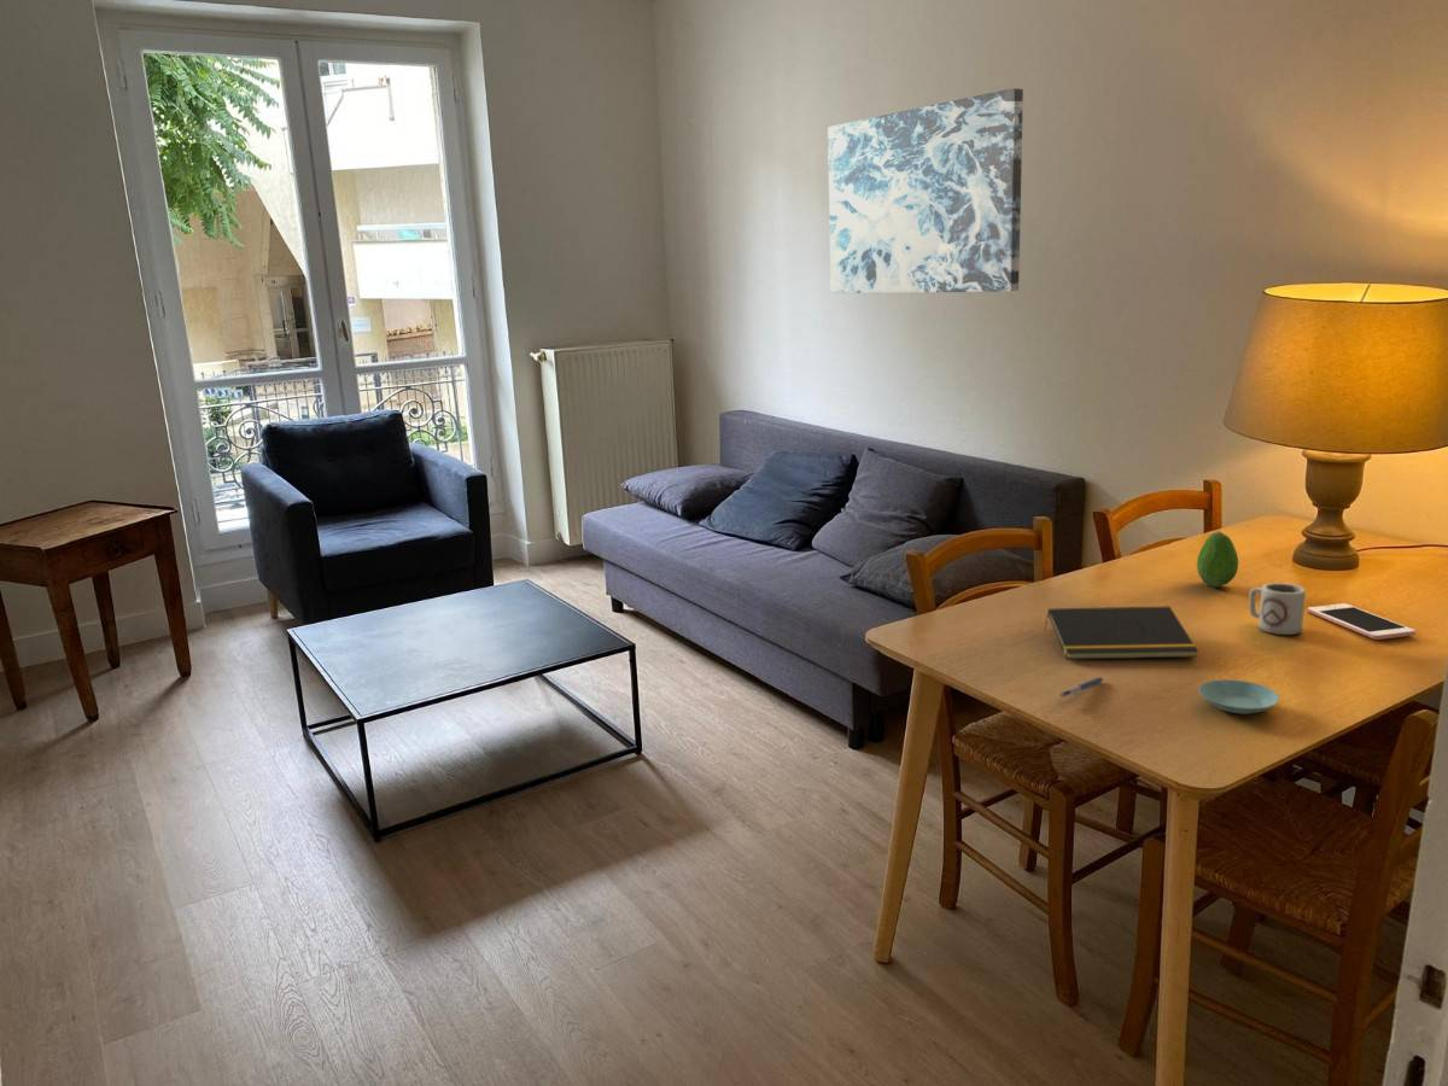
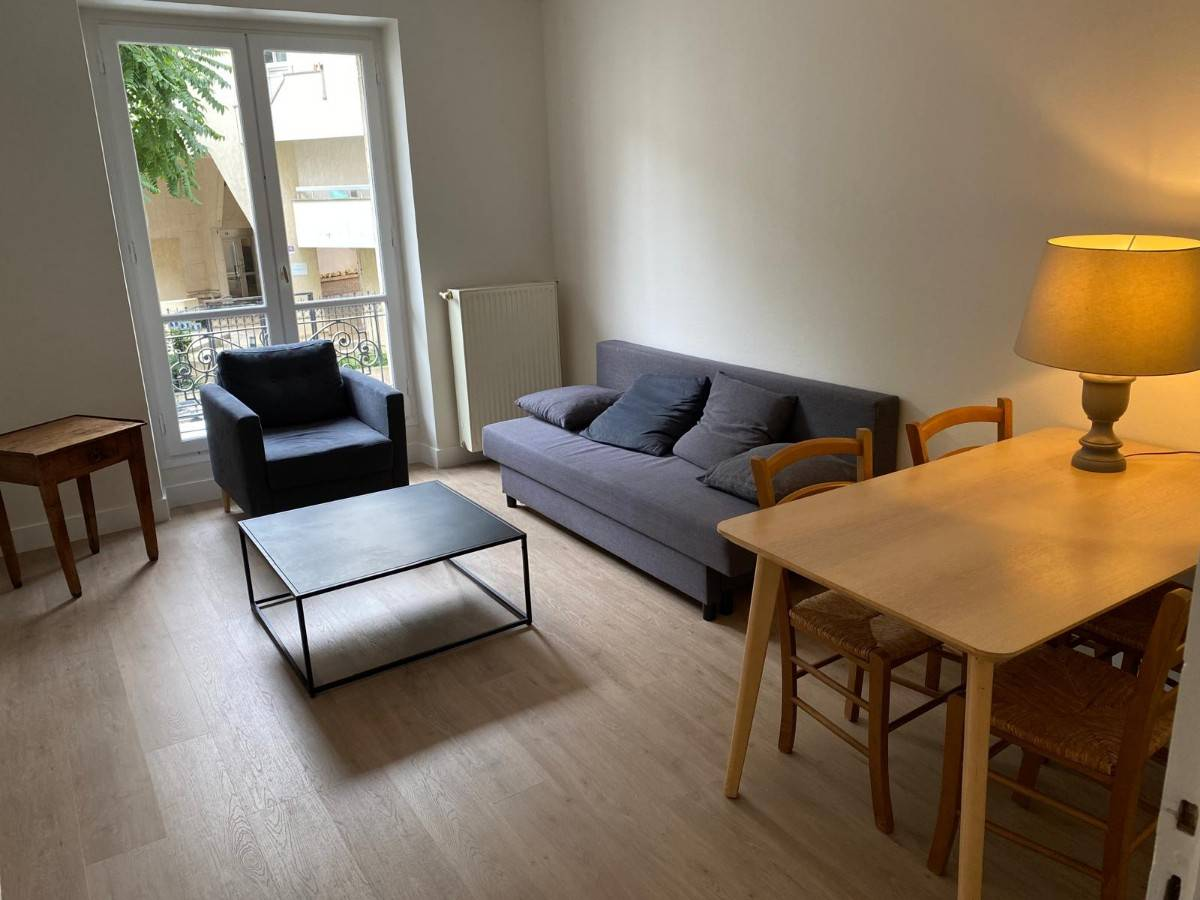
- cup [1248,582,1307,636]
- pen [1058,676,1104,699]
- cell phone [1307,602,1417,641]
- notepad [1044,606,1199,660]
- wall art [827,87,1024,294]
- fruit [1196,530,1239,588]
- saucer [1198,678,1280,716]
